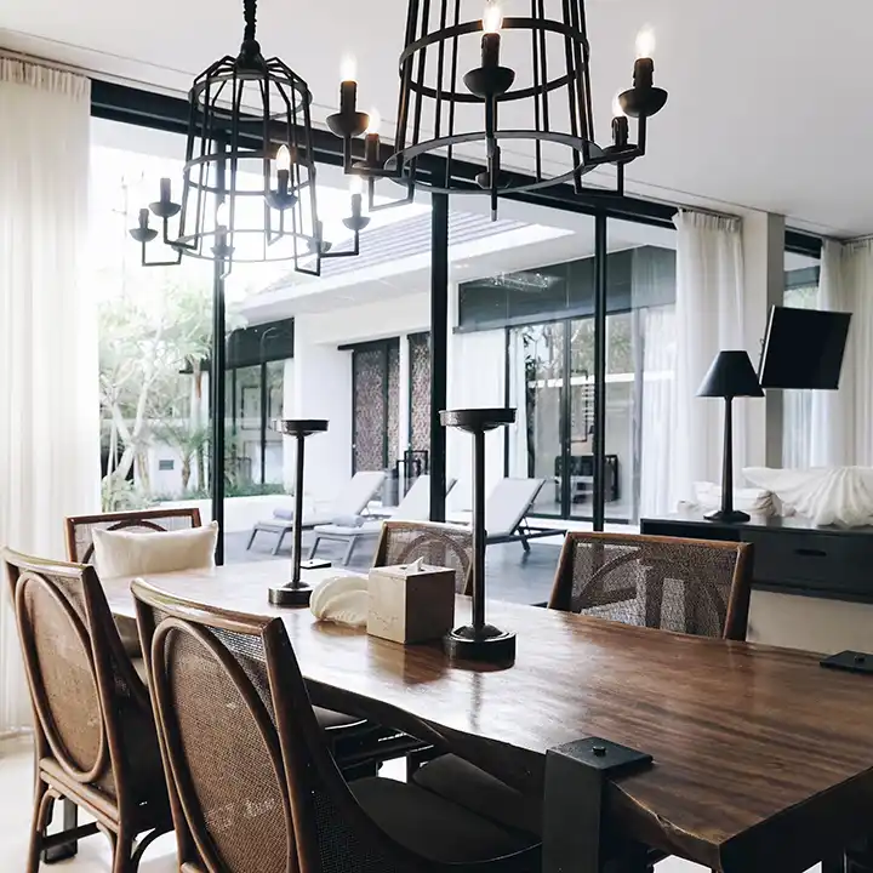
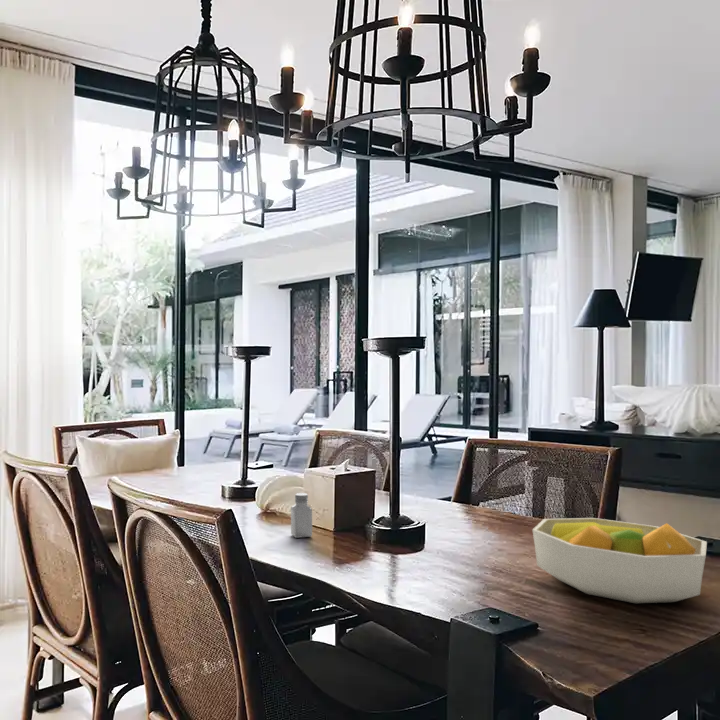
+ fruit bowl [531,517,708,604]
+ saltshaker [290,492,313,539]
